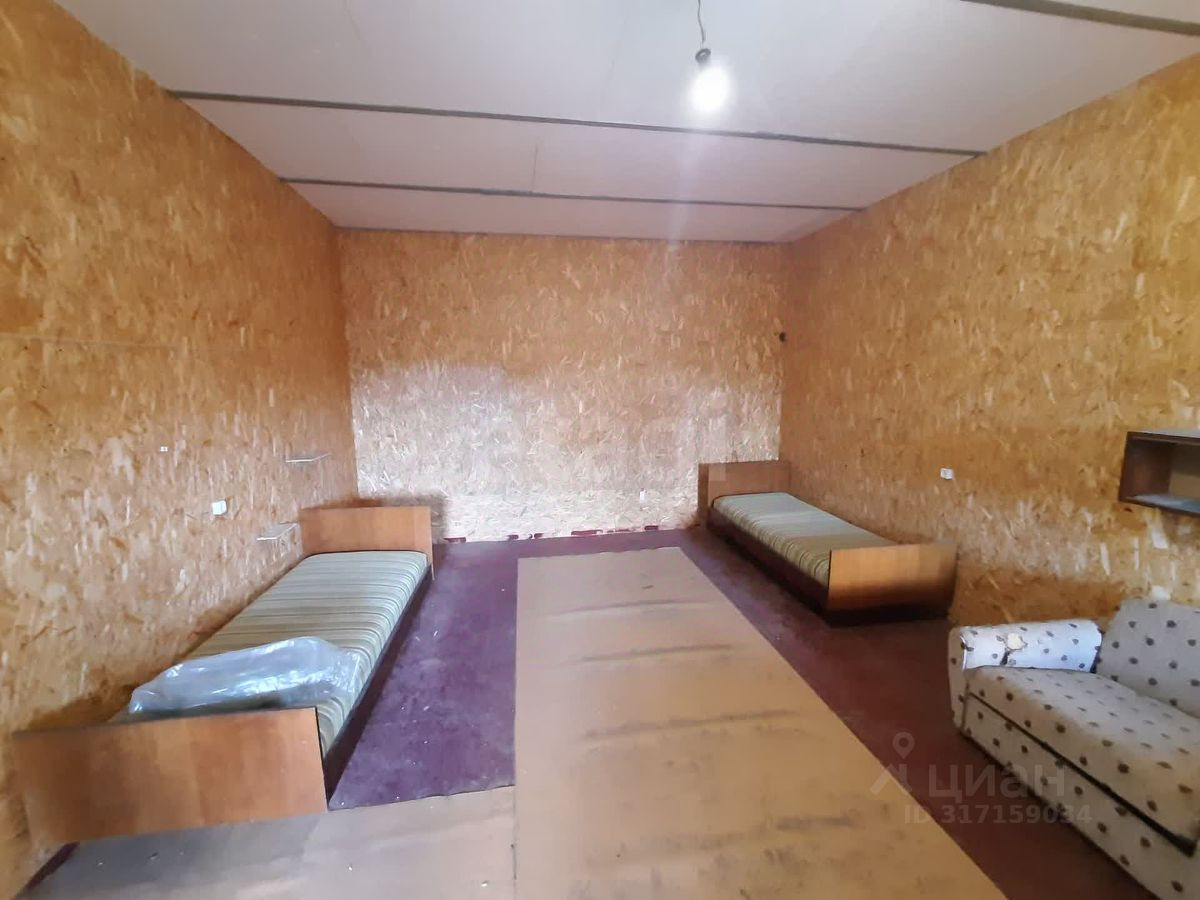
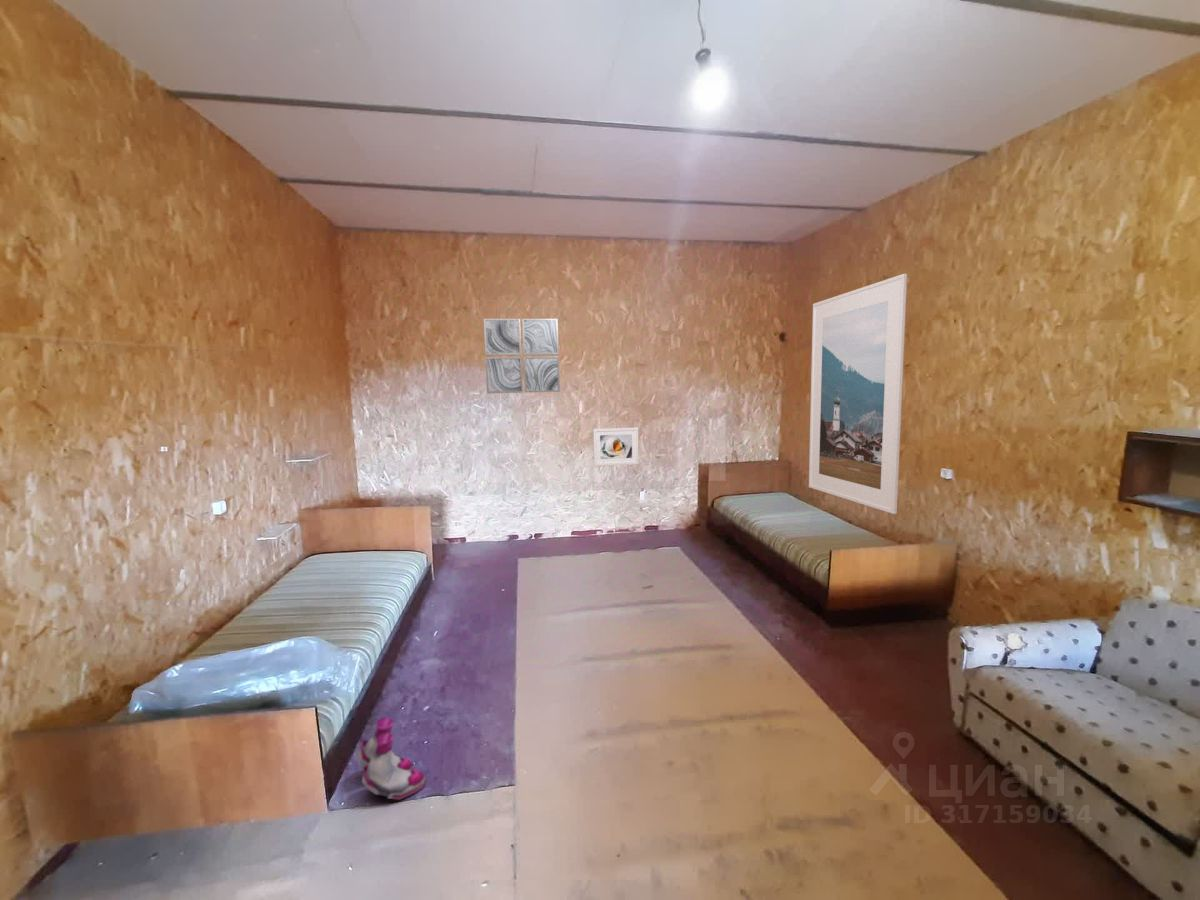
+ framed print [808,273,908,515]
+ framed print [592,427,640,467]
+ wall art [483,318,561,394]
+ boots [355,716,427,800]
